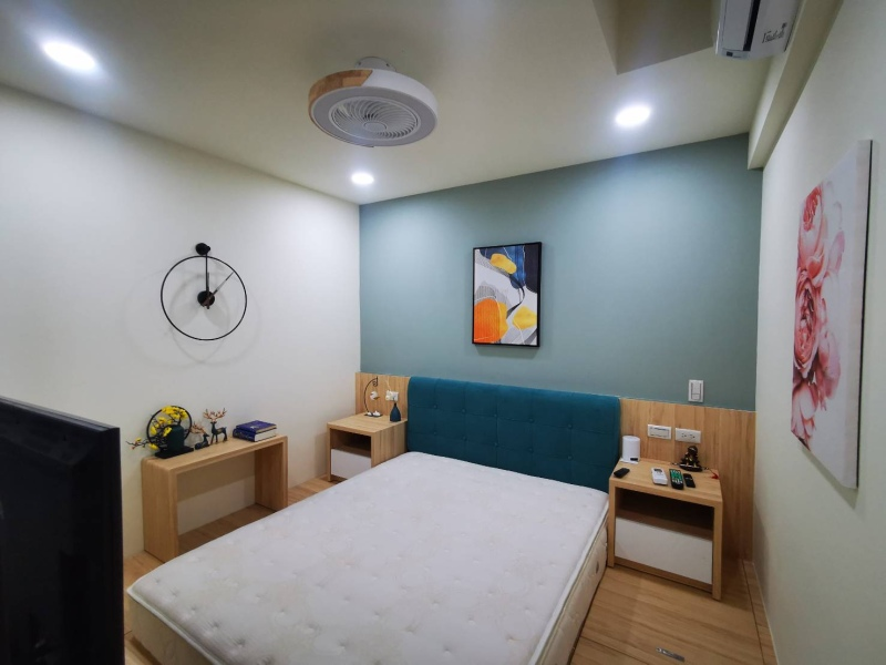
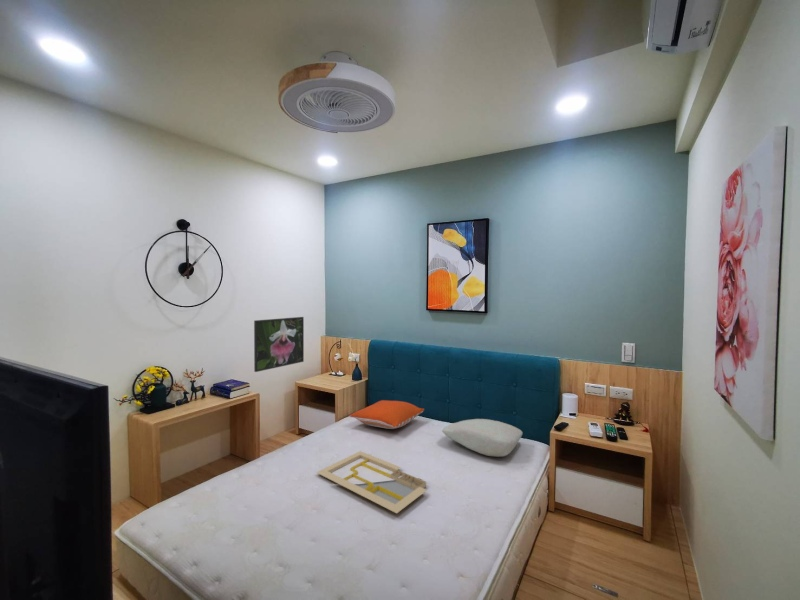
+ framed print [253,316,305,373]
+ pillow [348,399,425,430]
+ pillow [441,418,524,458]
+ serving tray [315,450,428,514]
